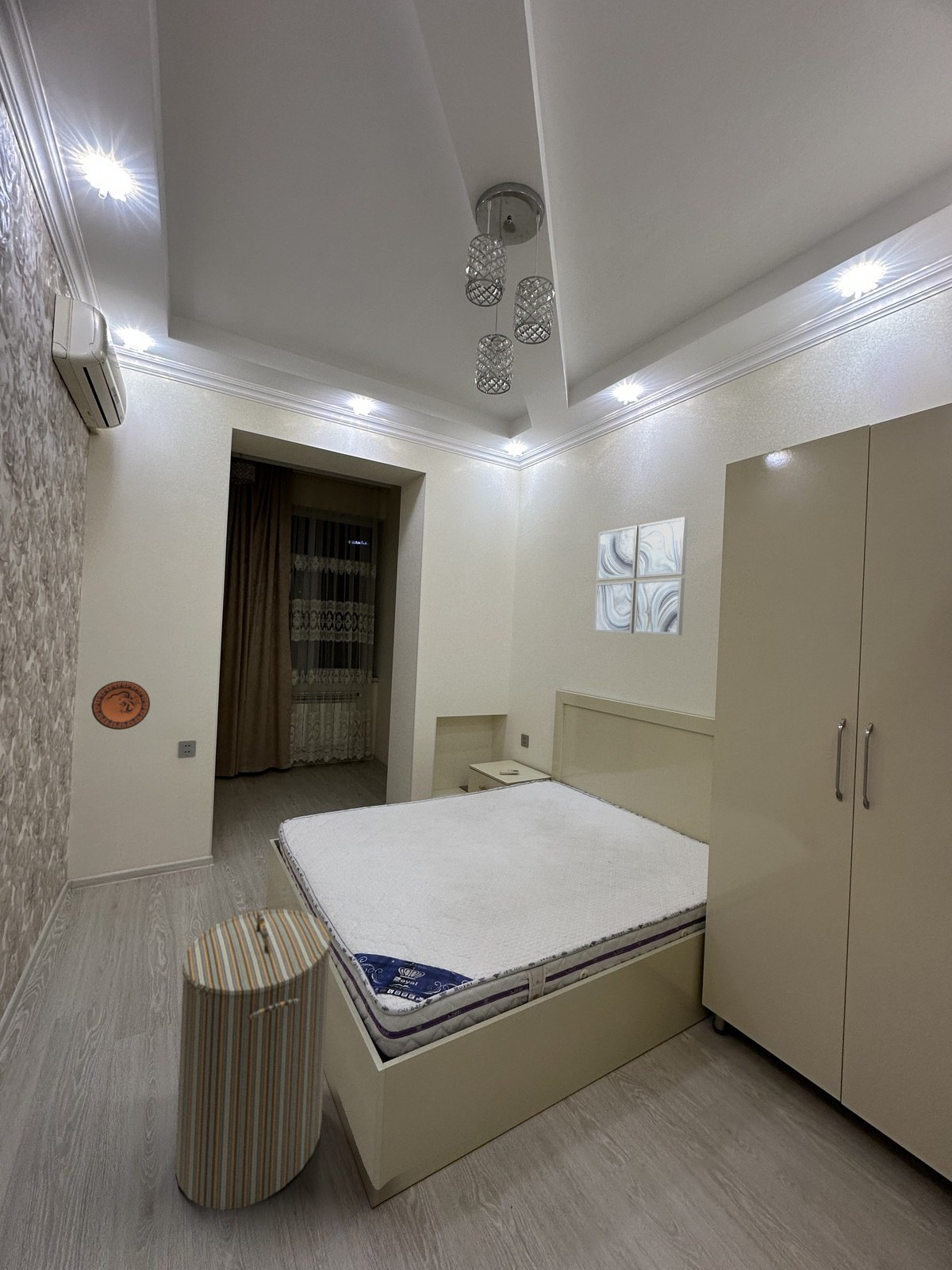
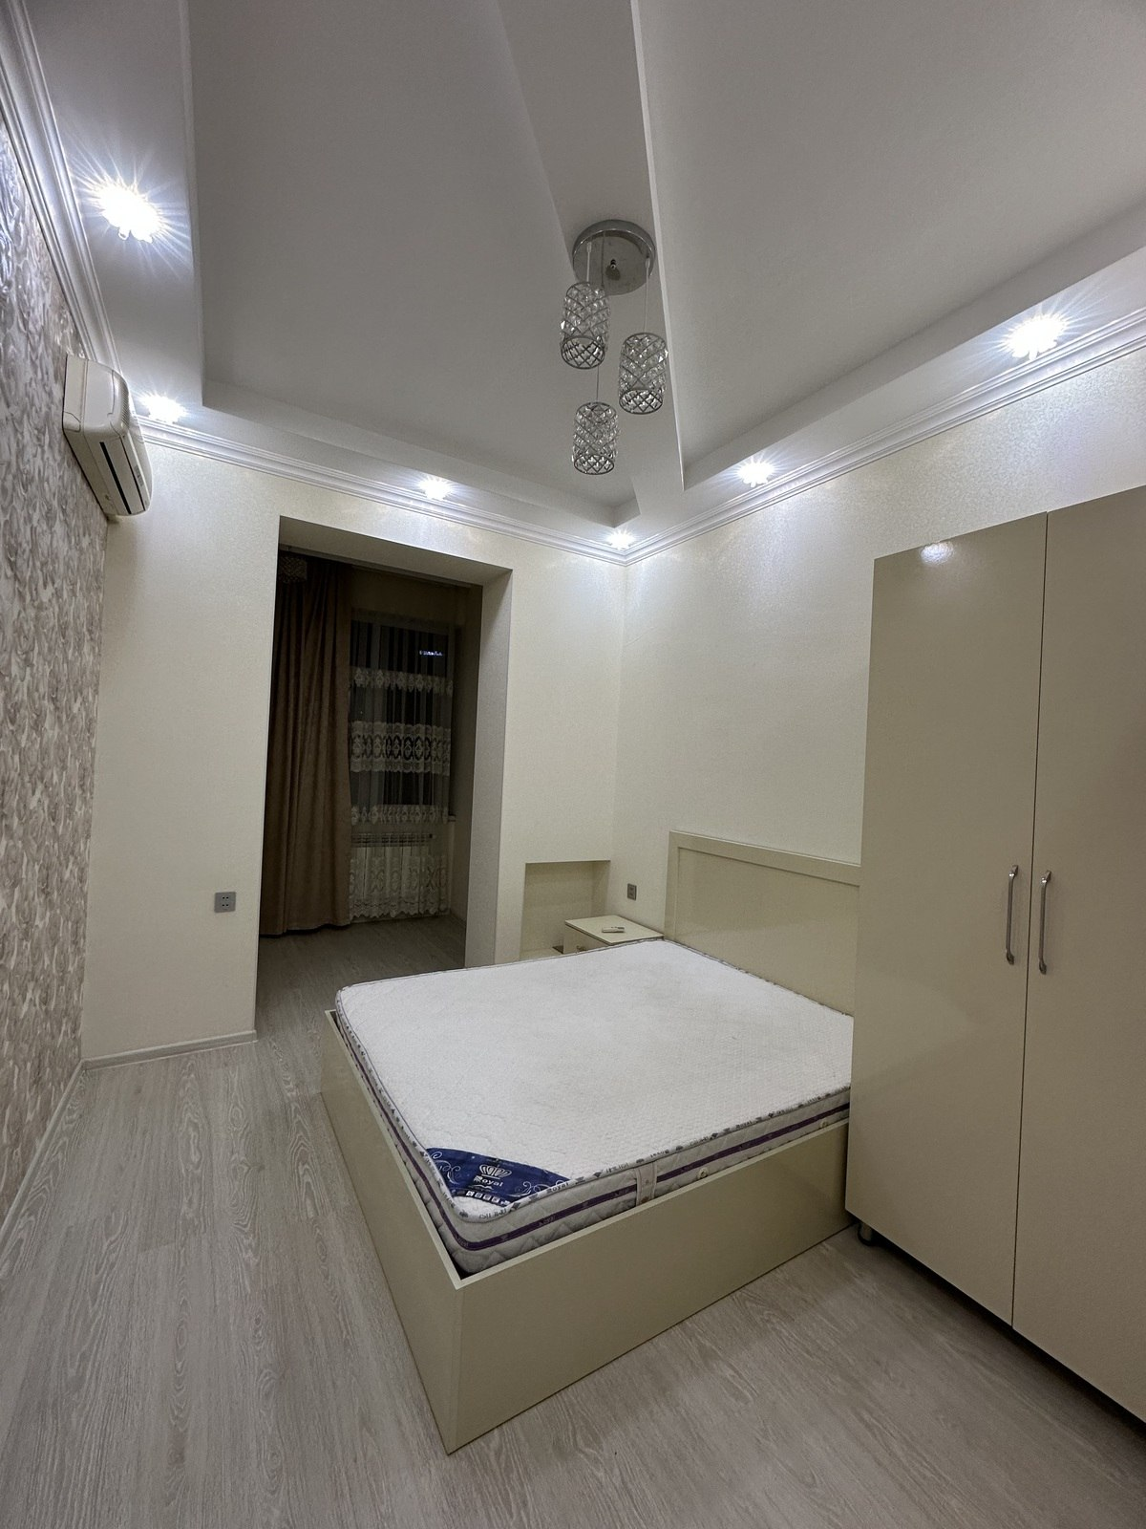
- wall art [593,516,689,636]
- laundry hamper [175,909,332,1211]
- decorative plate [90,680,151,730]
